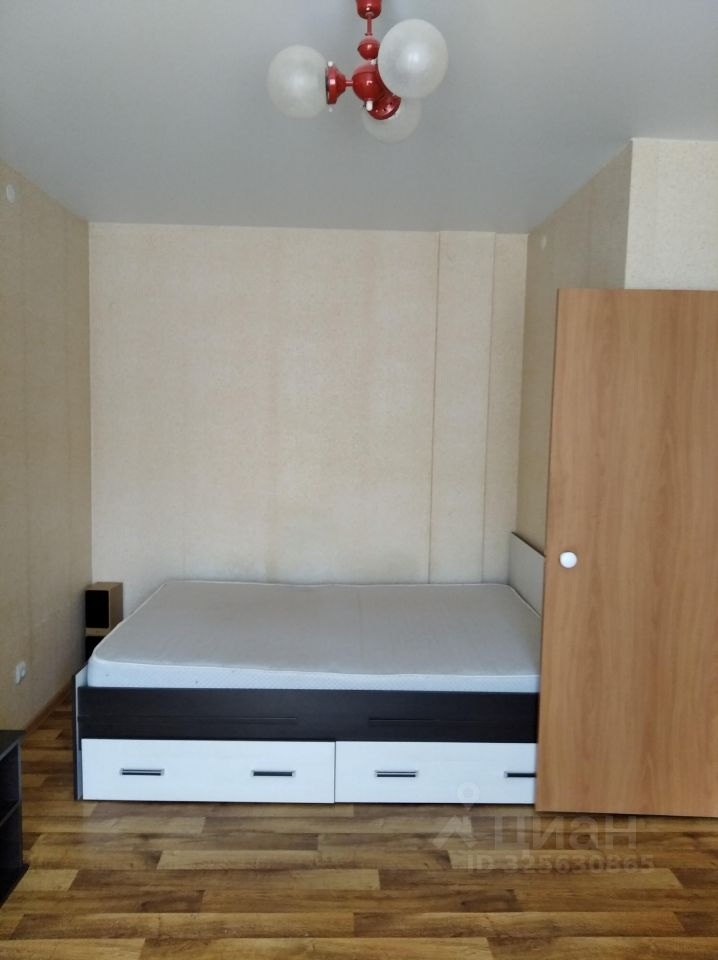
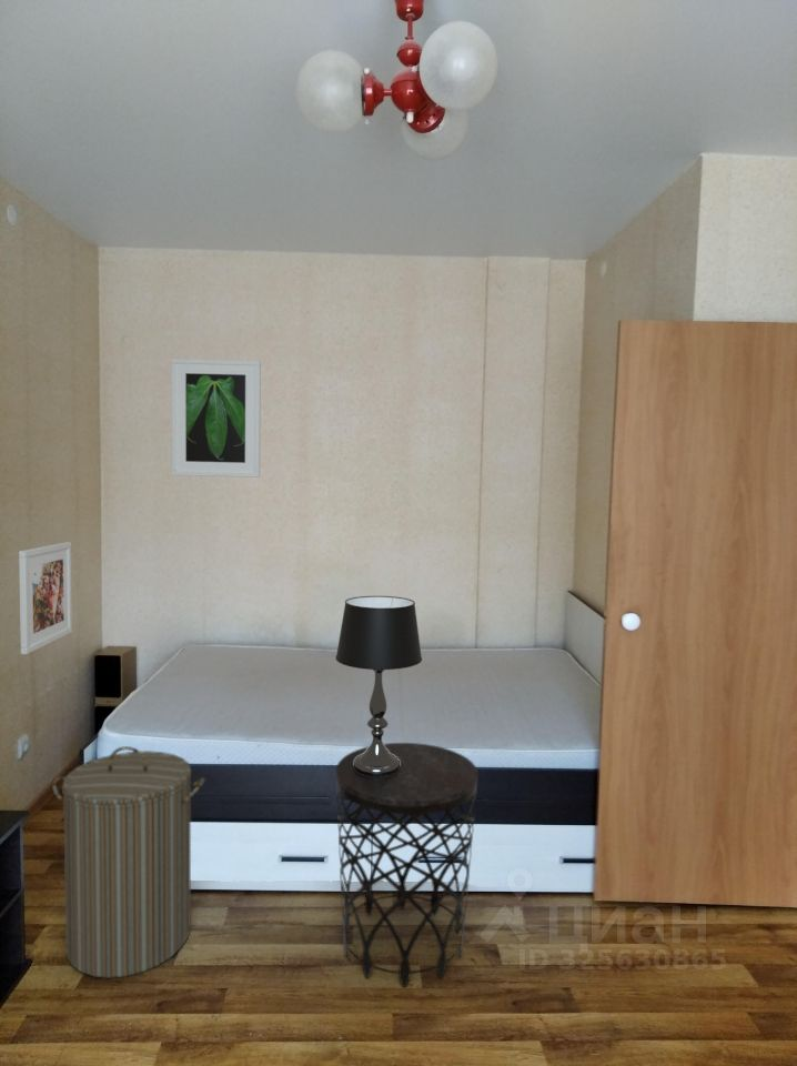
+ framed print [18,541,73,655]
+ laundry hamper [51,745,205,979]
+ side table [335,742,480,988]
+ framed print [170,358,262,479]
+ table lamp [334,595,423,776]
